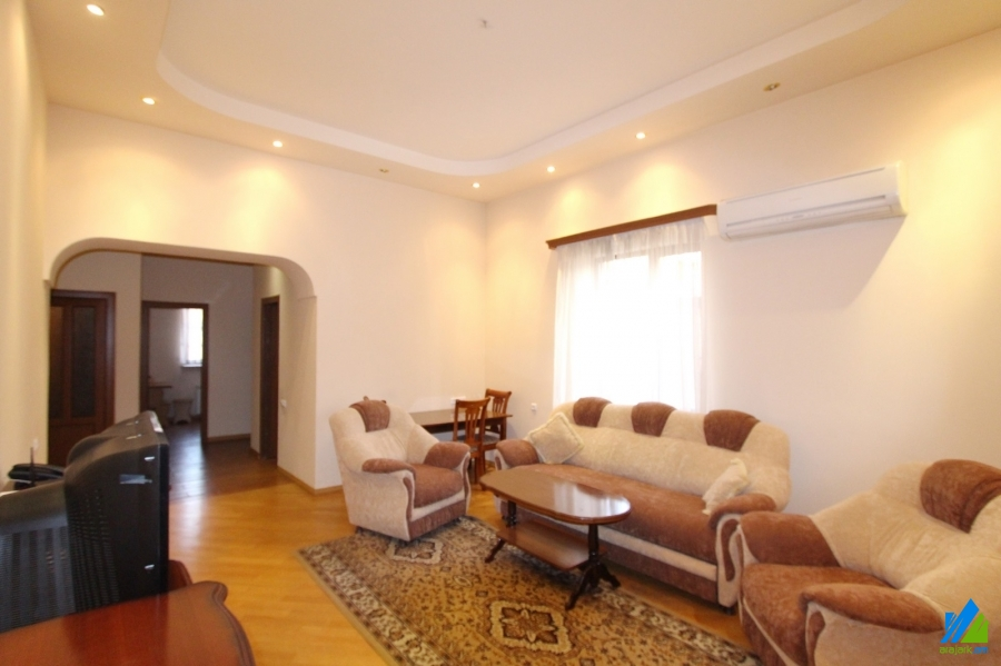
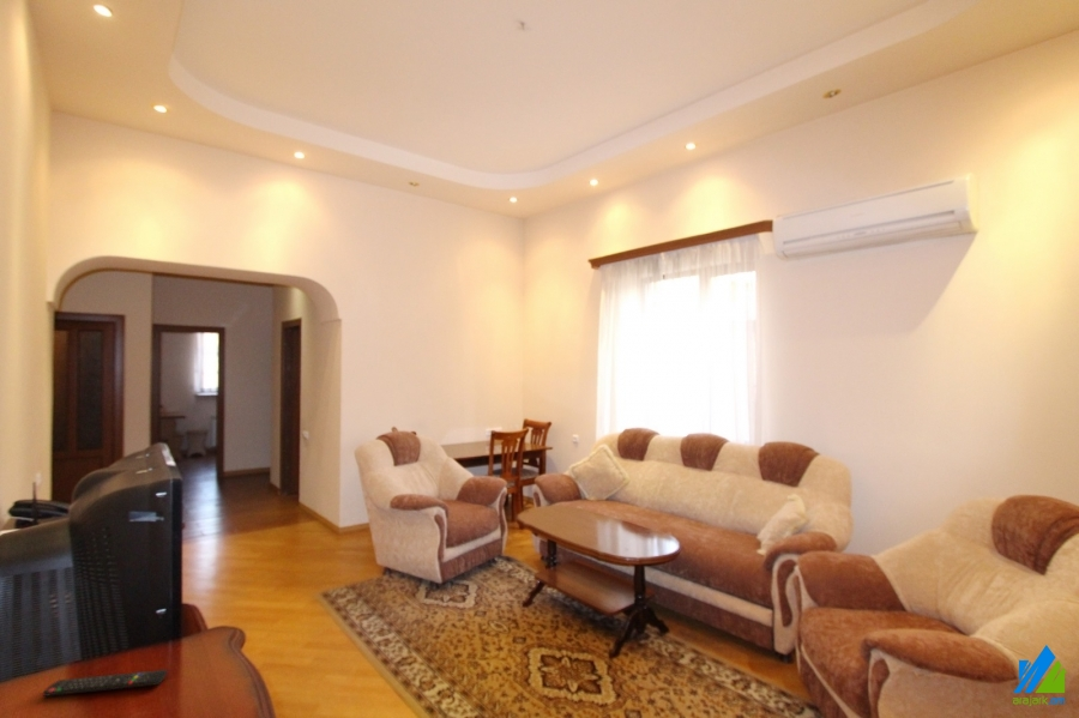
+ remote control [42,669,169,698]
